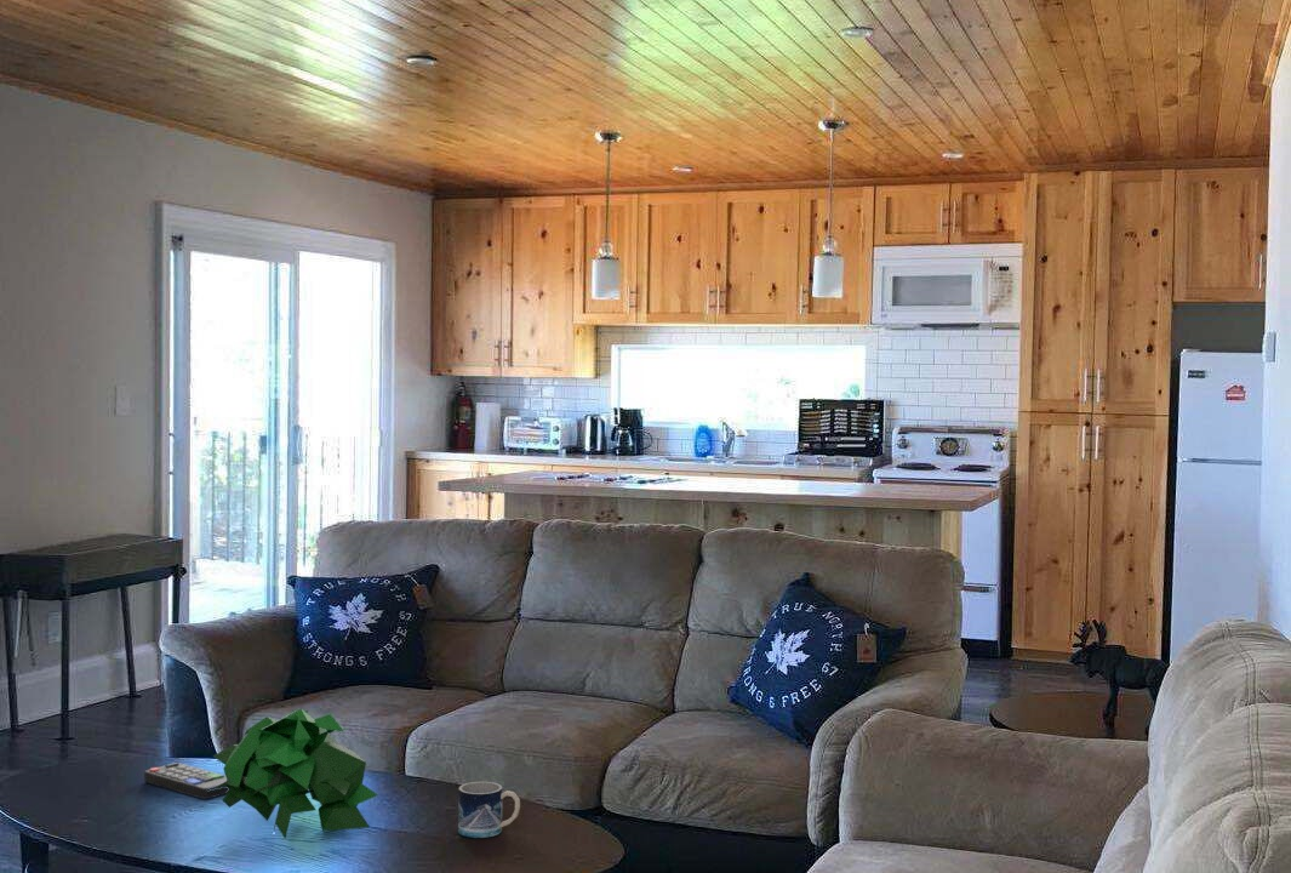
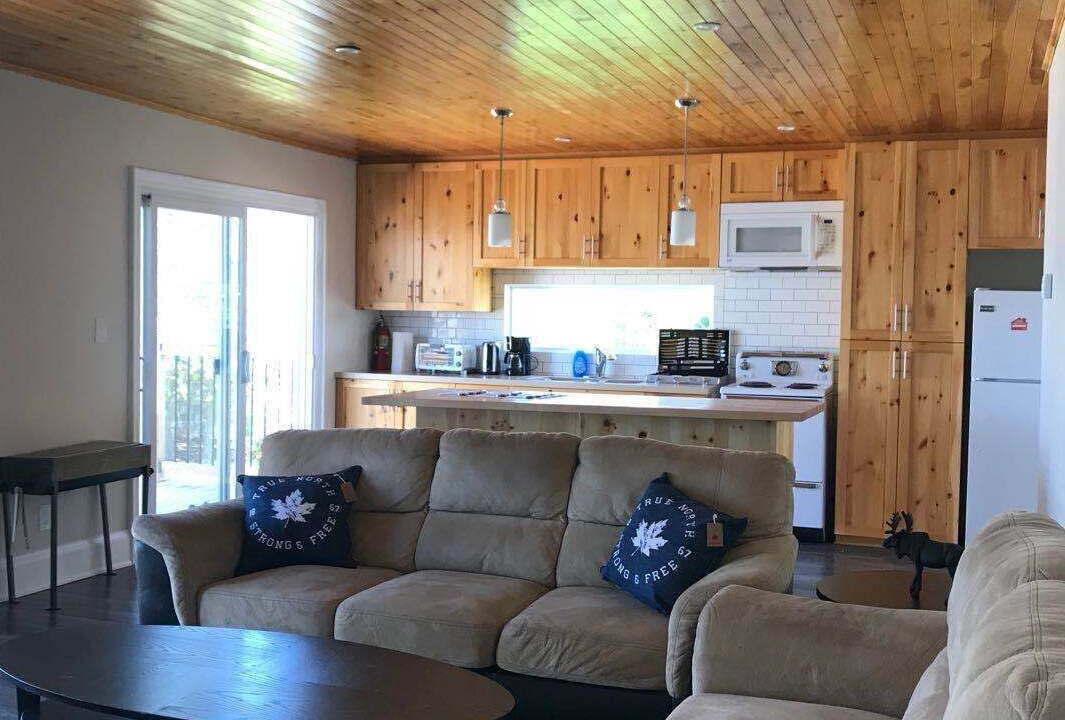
- plant [207,707,379,840]
- mug [457,781,521,839]
- remote control [143,761,229,800]
